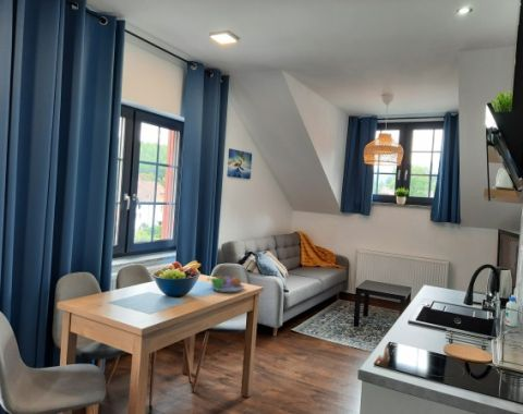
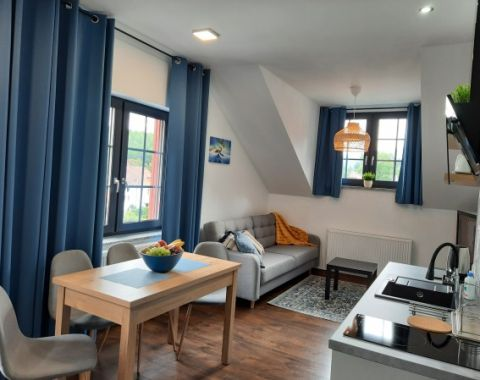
- fruit bowl [206,272,246,293]
